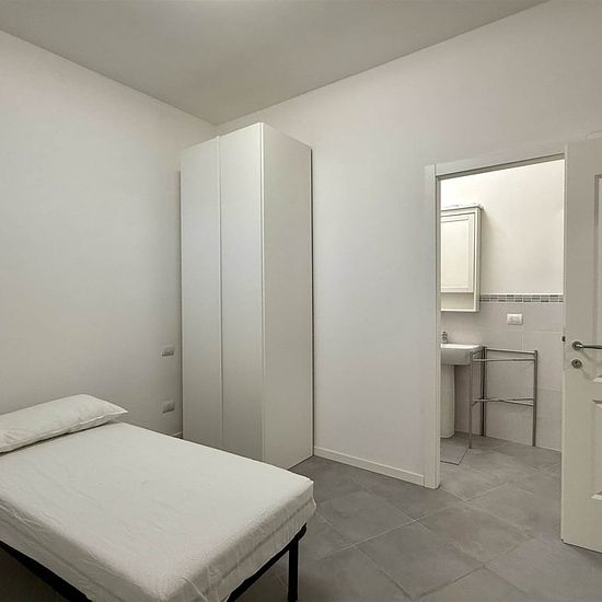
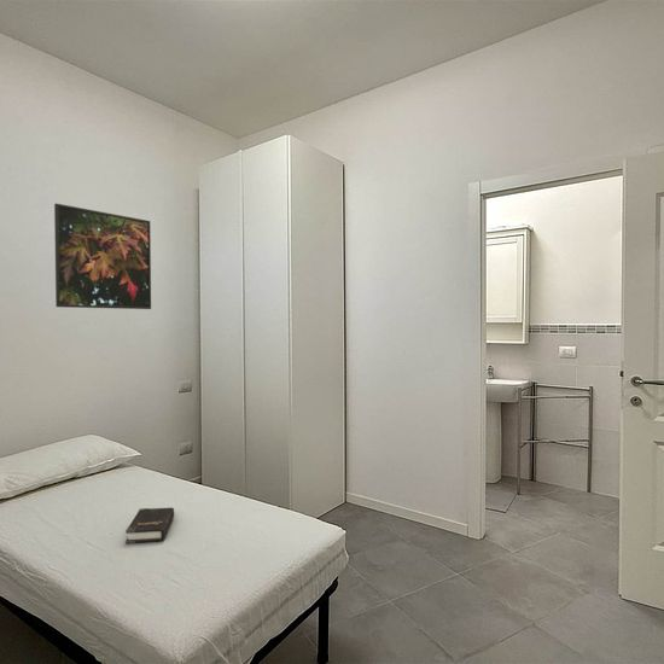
+ hardback book [124,507,175,544]
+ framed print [53,203,152,310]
